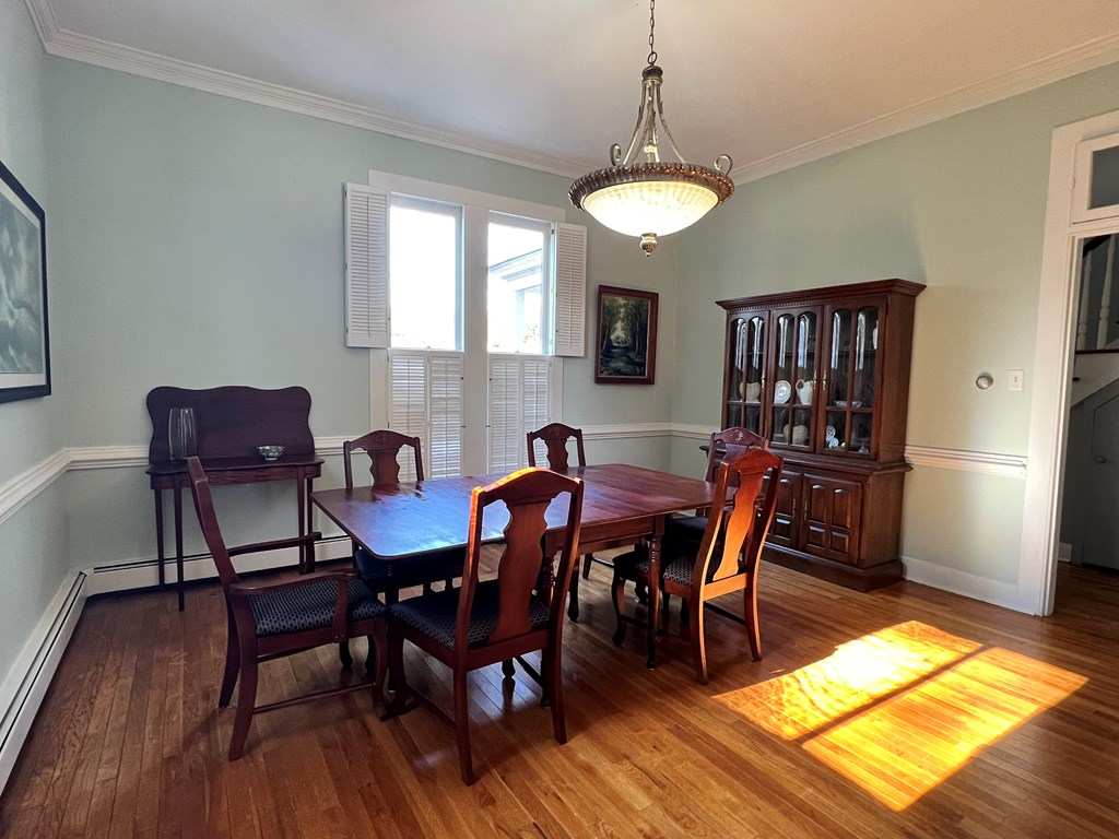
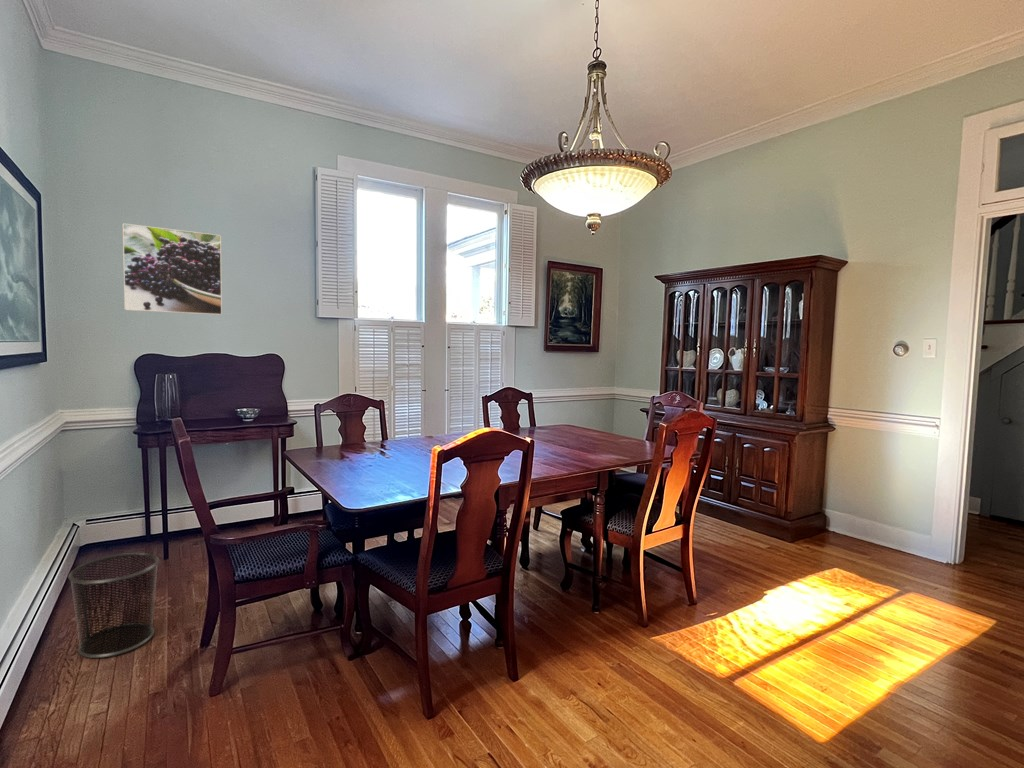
+ waste bin [67,552,160,659]
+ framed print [122,222,223,316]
